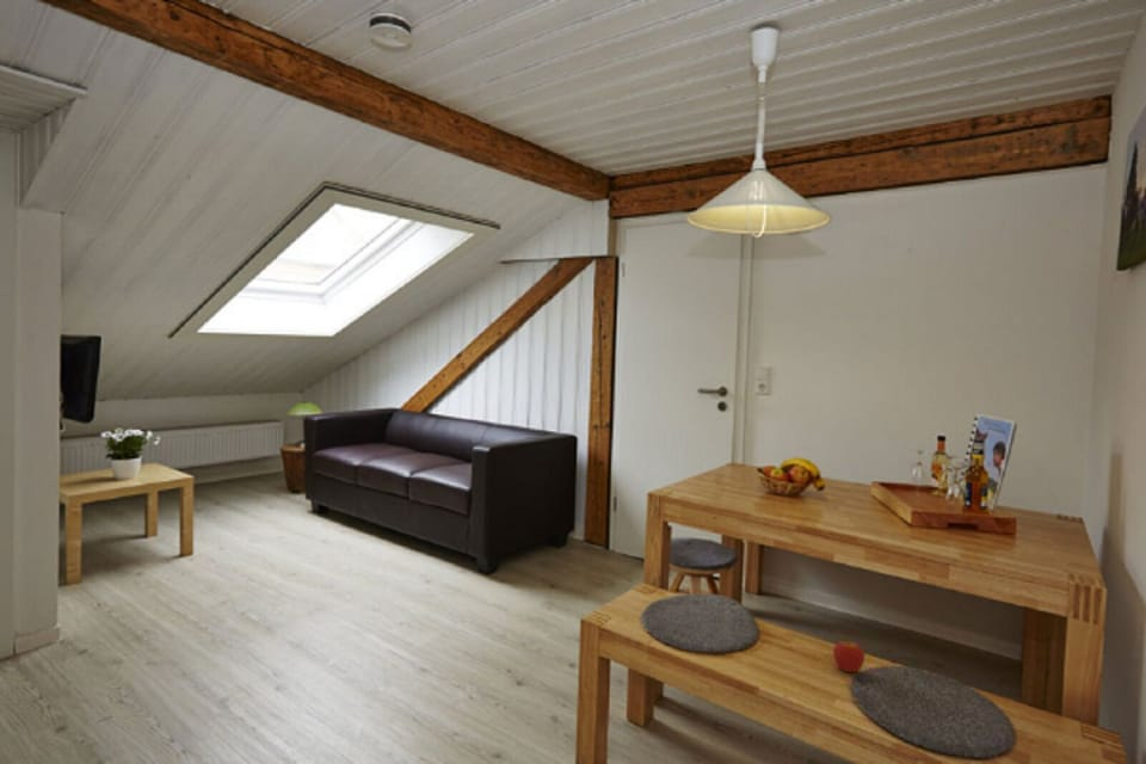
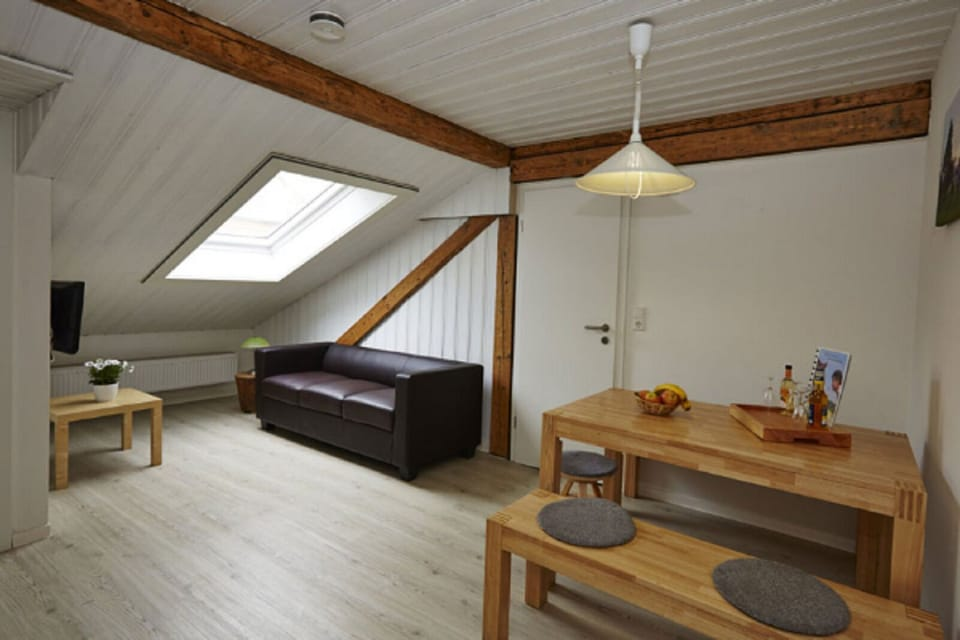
- apple [832,640,865,673]
